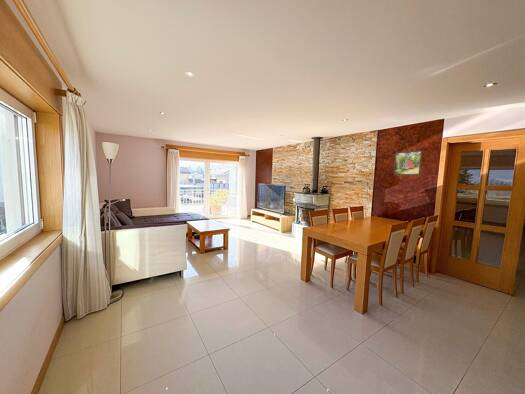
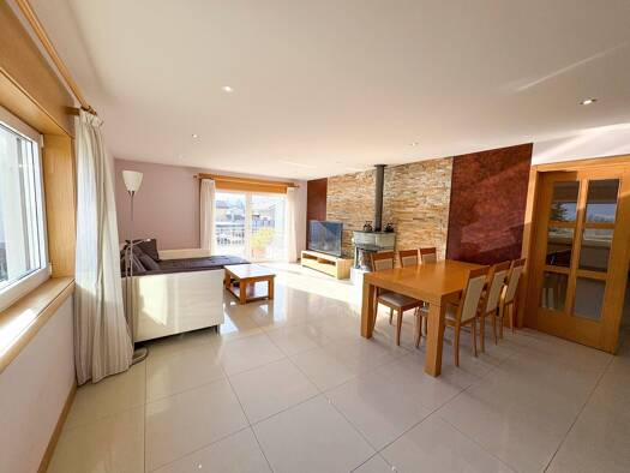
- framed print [393,149,423,176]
